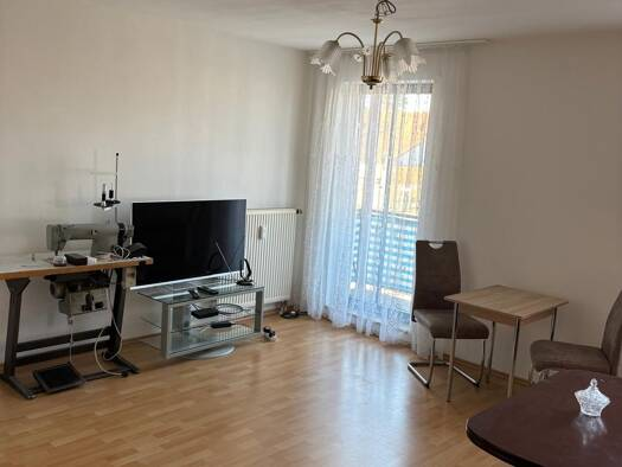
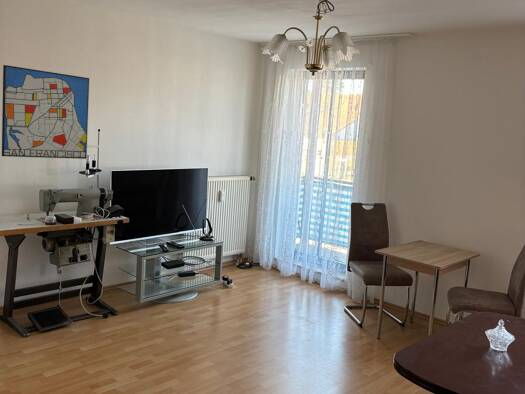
+ wall art [1,64,90,160]
